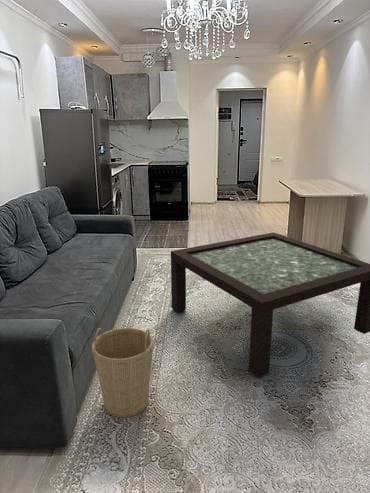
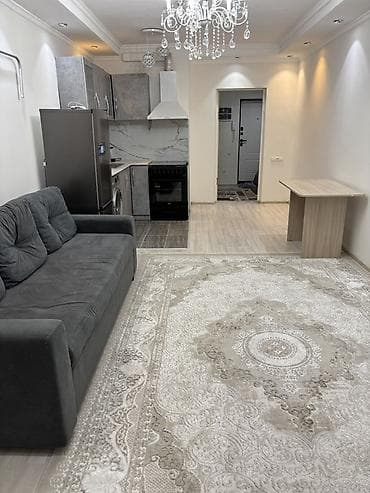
- coffee table [170,231,370,379]
- basket [91,327,154,419]
